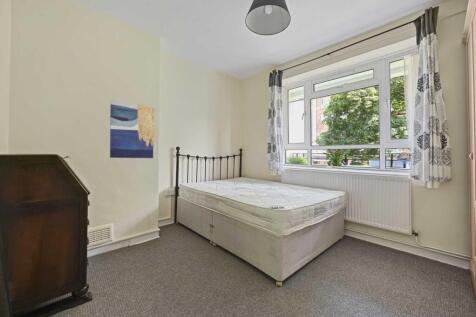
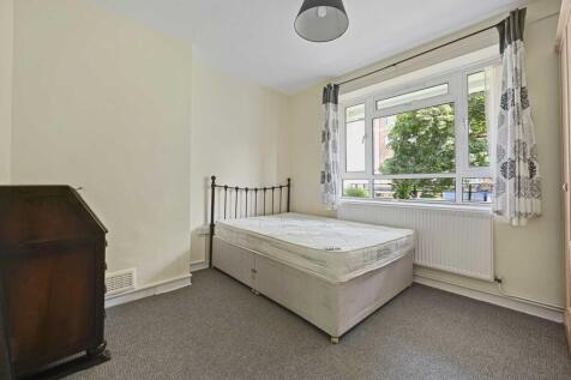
- wall art [109,99,155,159]
